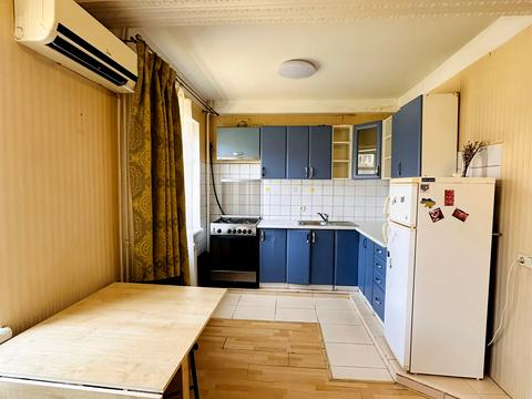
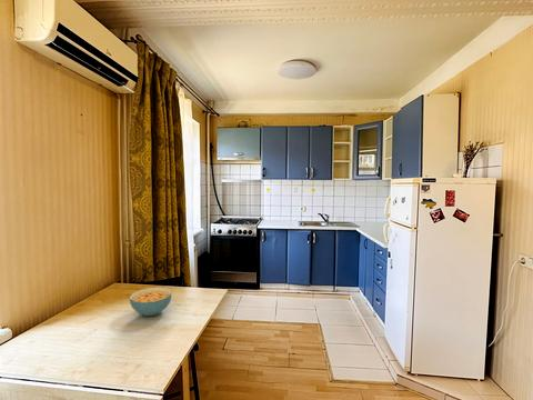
+ cereal bowl [129,287,173,317]
